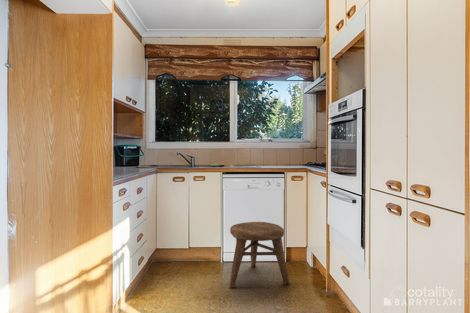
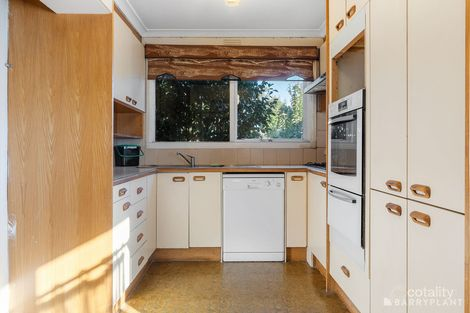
- stool [228,221,290,288]
